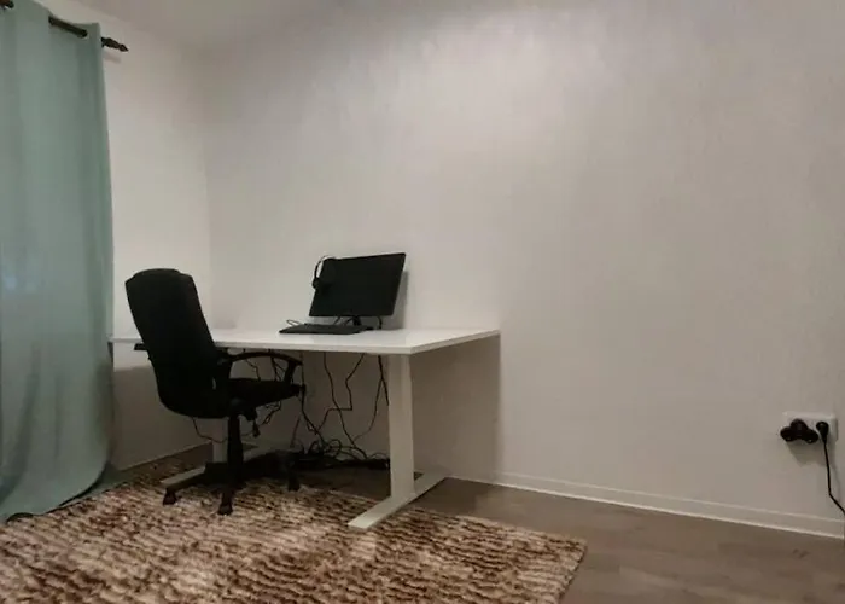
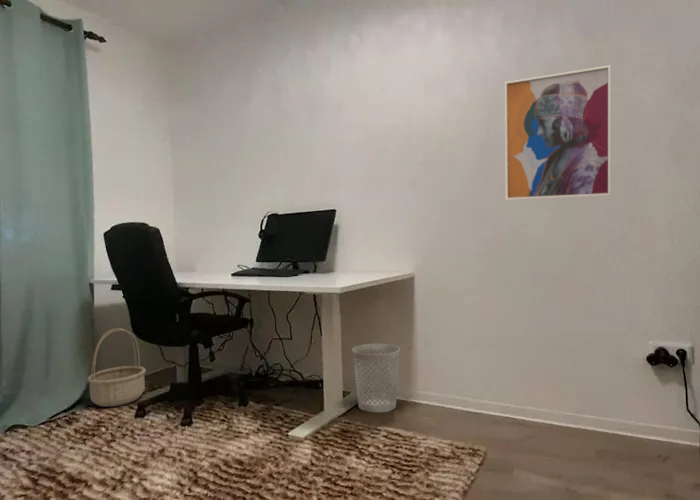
+ wall art [504,64,612,201]
+ basket [86,327,147,408]
+ wastebasket [351,343,401,413]
